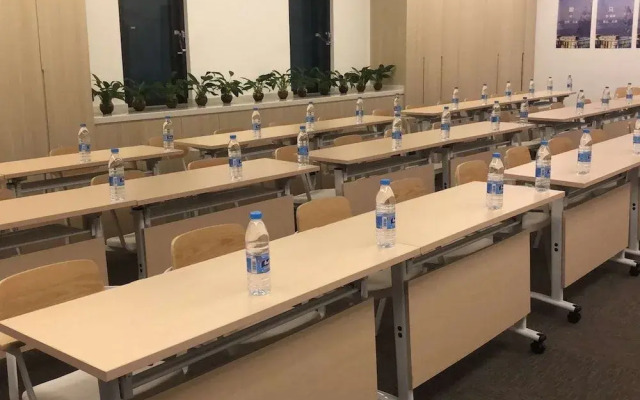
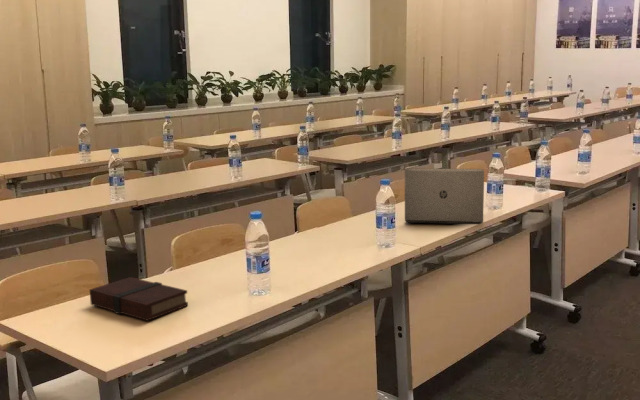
+ laptop [404,167,485,225]
+ book [89,276,189,322]
